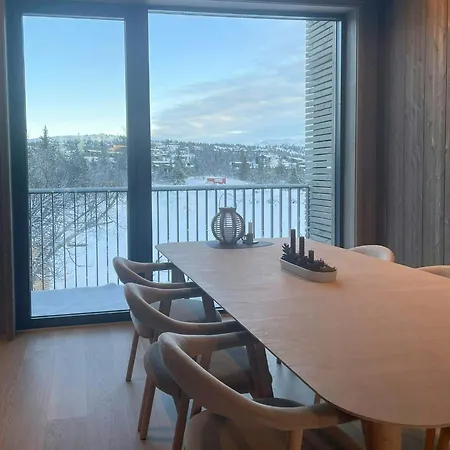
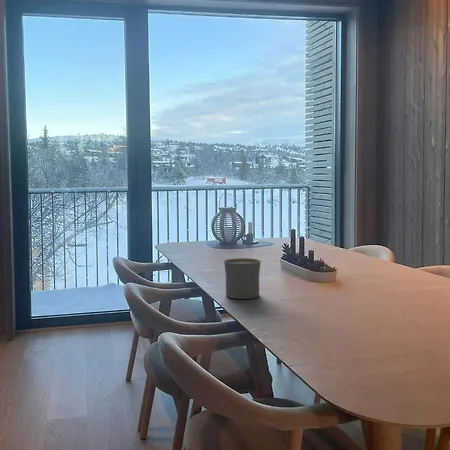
+ cup [223,257,262,300]
